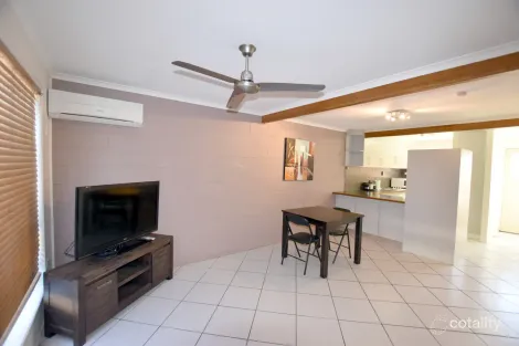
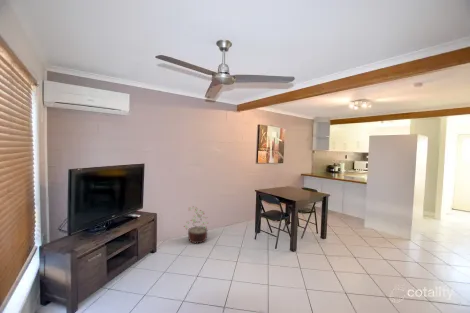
+ decorative plant [183,205,209,244]
